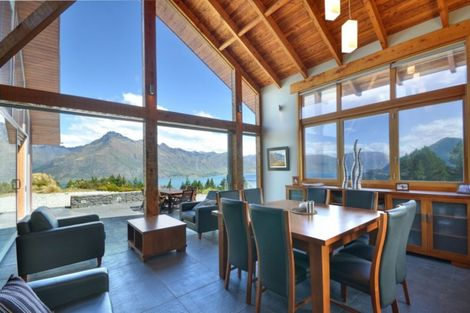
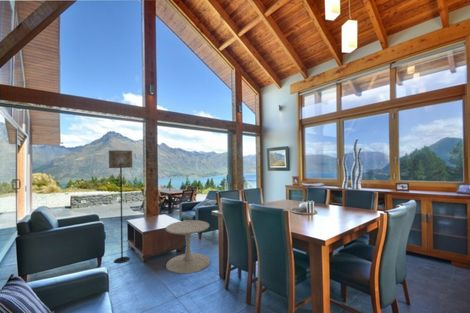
+ floor lamp [108,149,133,264]
+ side table [165,219,211,275]
